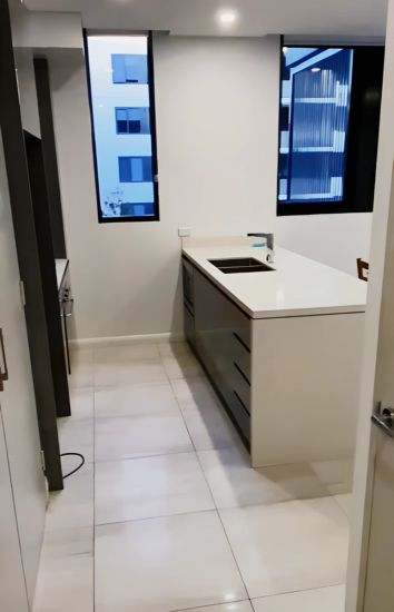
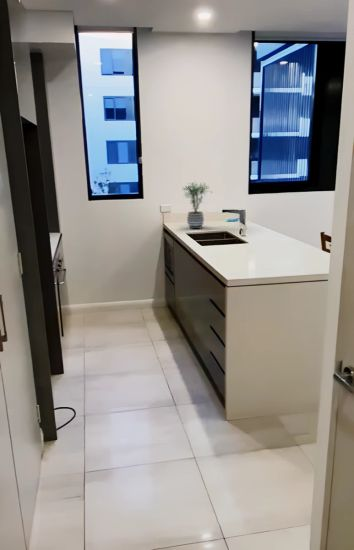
+ potted plant [180,181,213,230]
